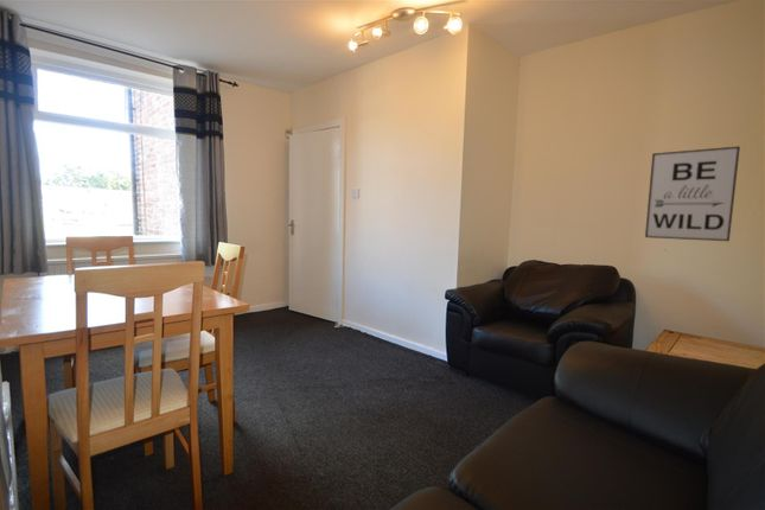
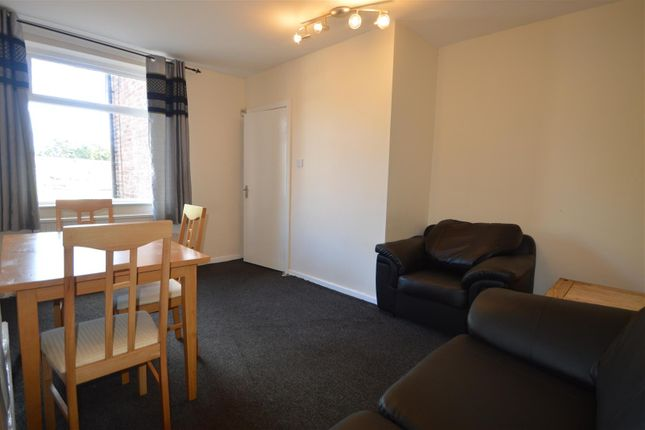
- wall art [644,145,741,242]
